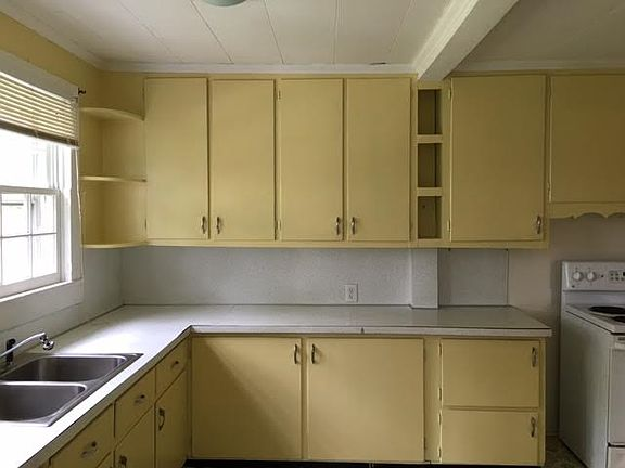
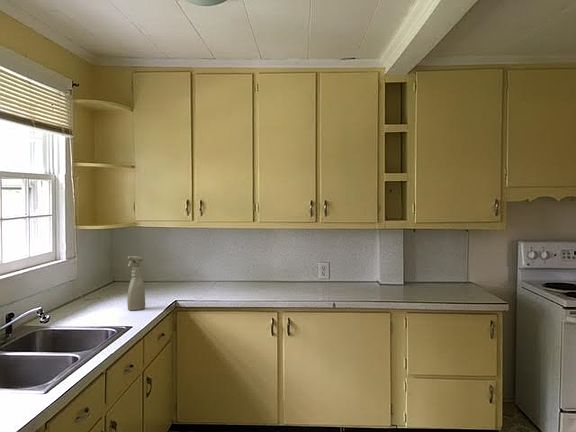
+ spray bottle [126,255,146,311]
